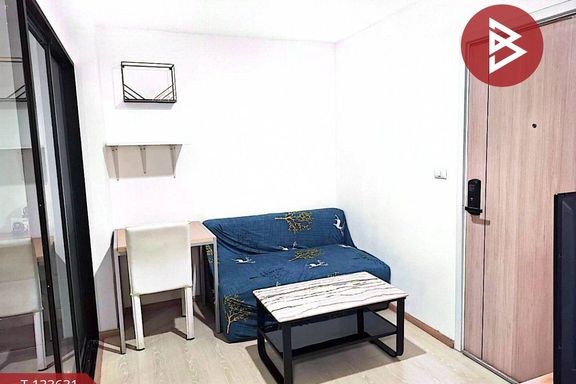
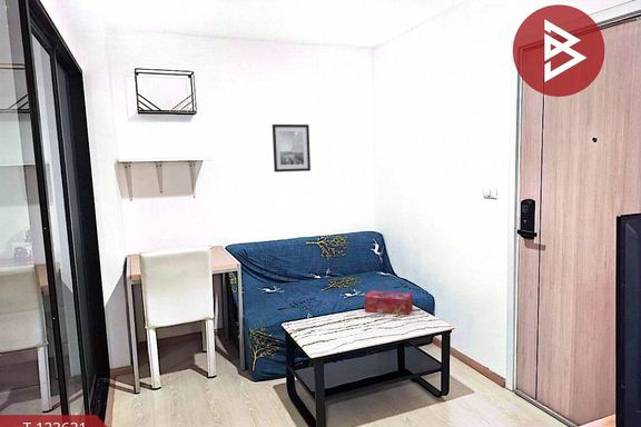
+ tissue box [364,290,414,316]
+ wall art [272,123,312,173]
